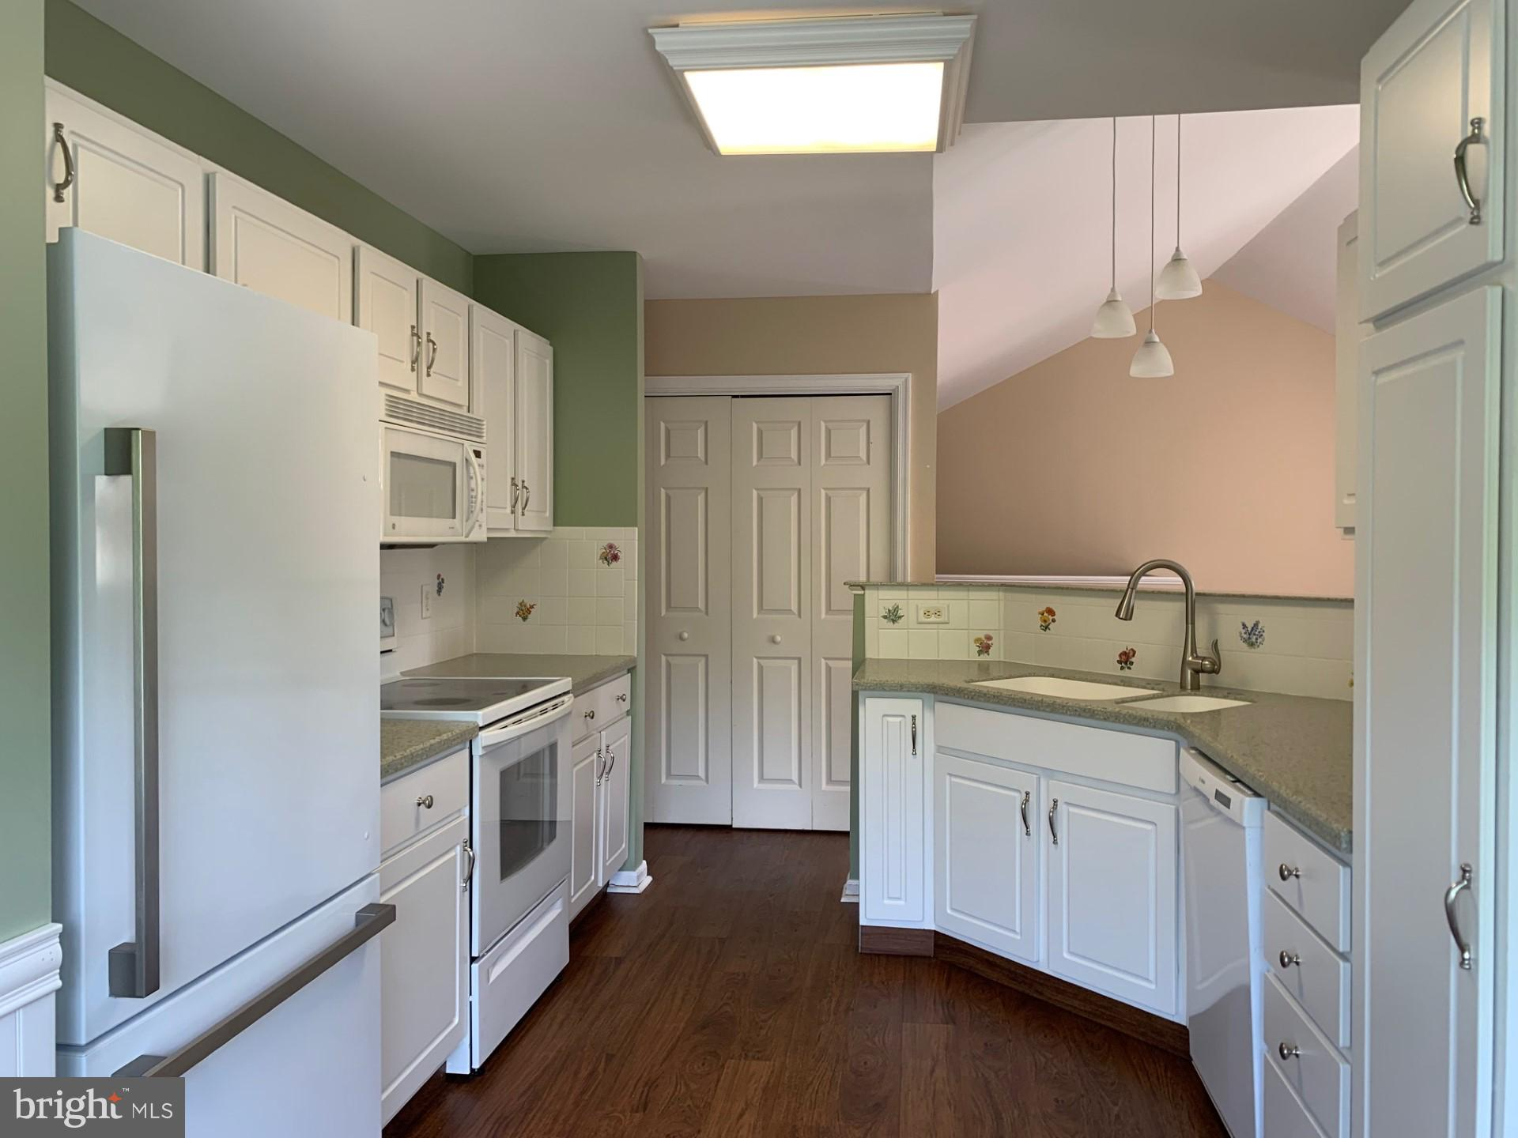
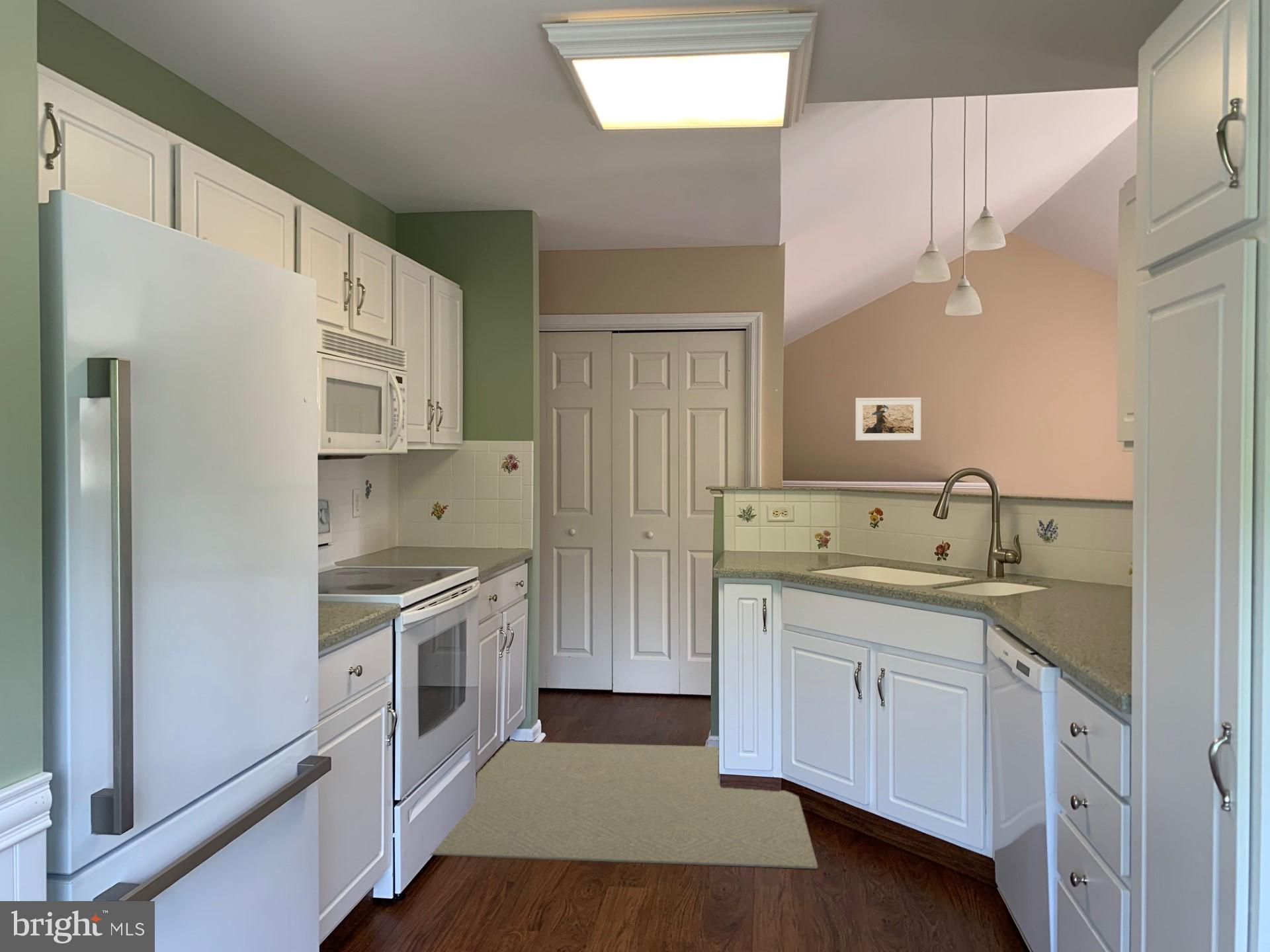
+ rug [430,741,819,869]
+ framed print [855,397,921,441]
